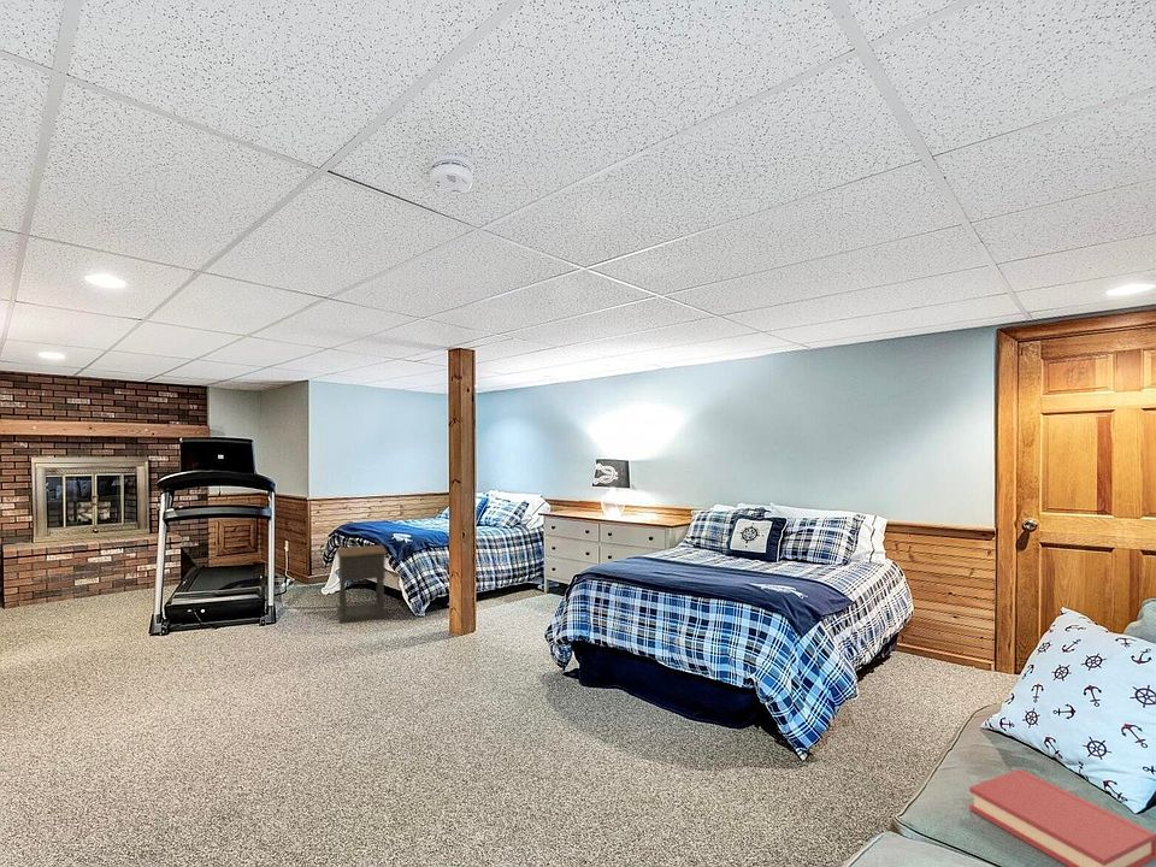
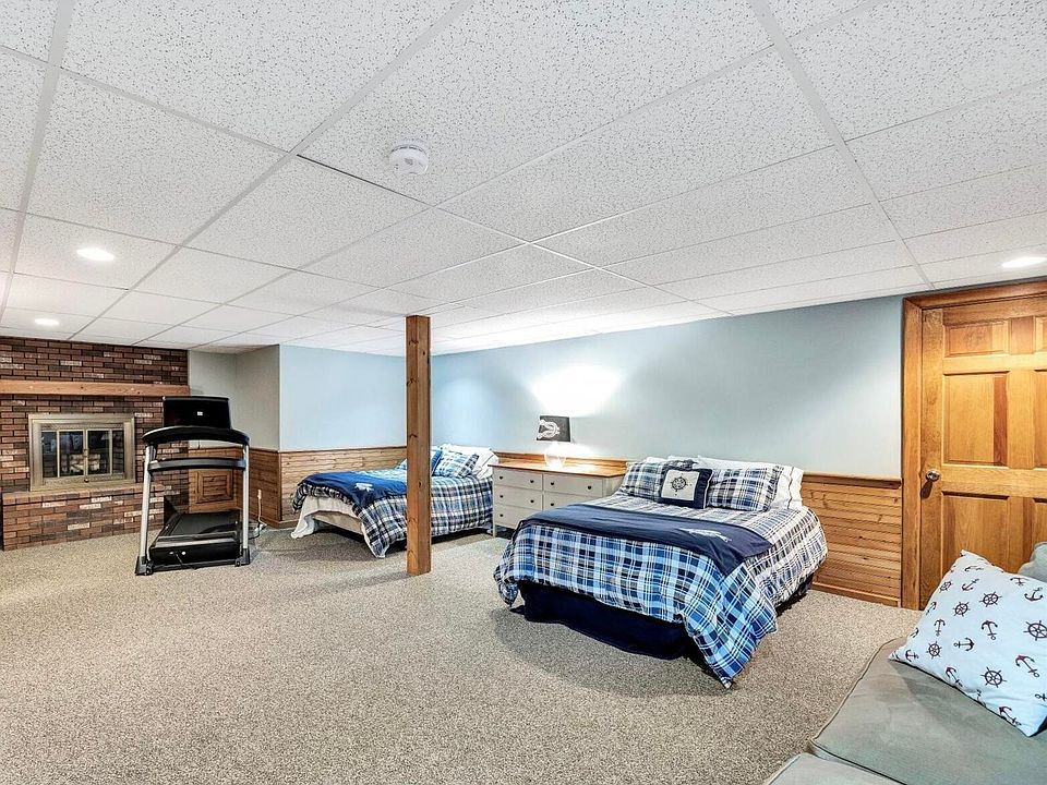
- nightstand [335,544,389,625]
- hardback book [968,768,1156,867]
